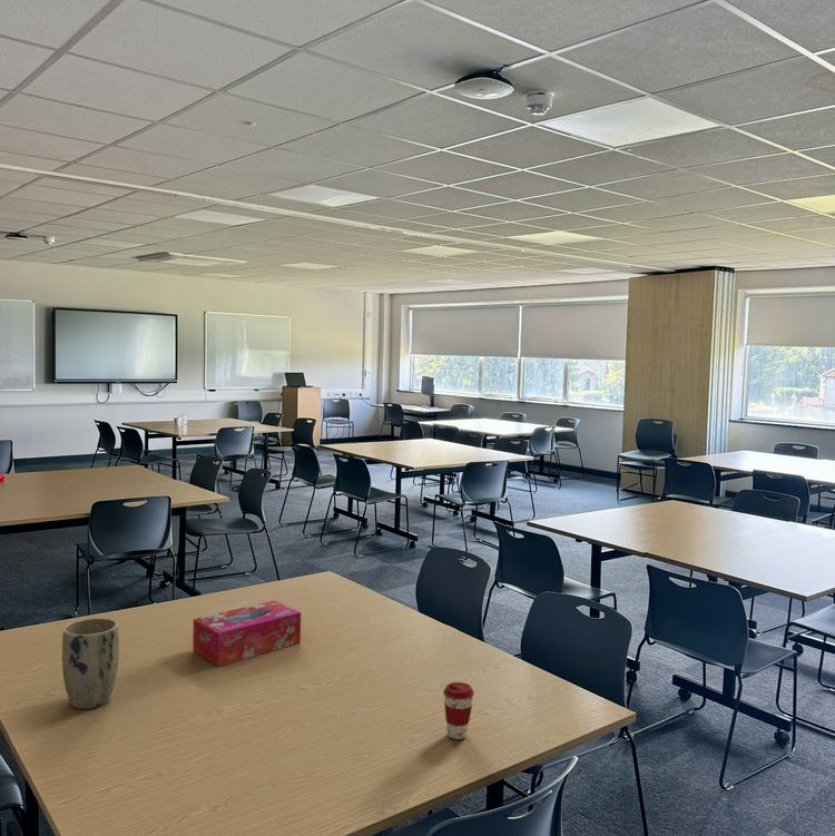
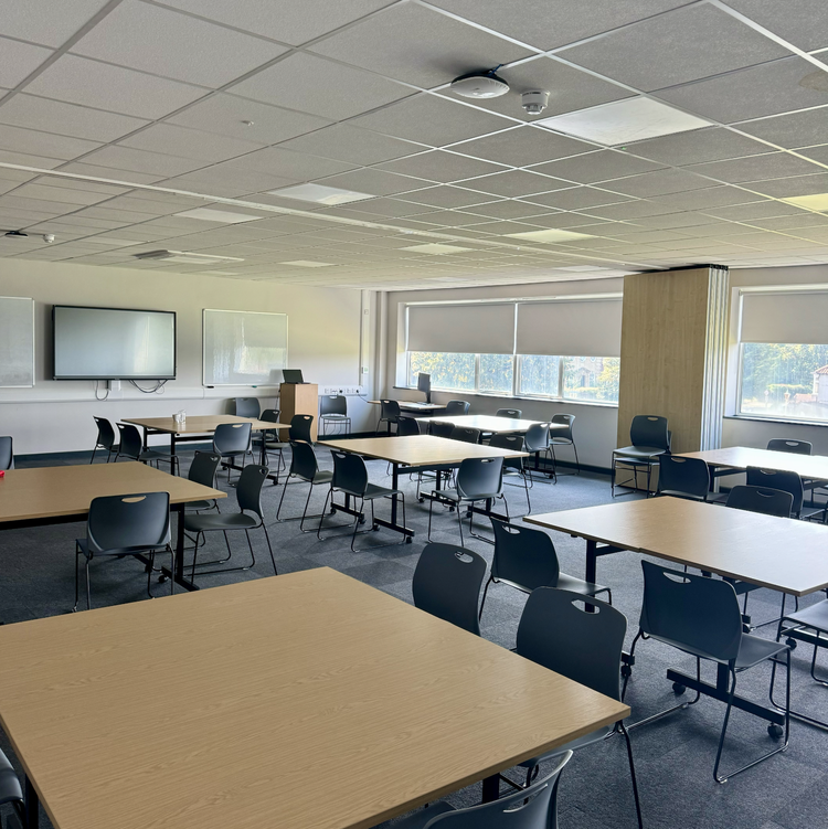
- plant pot [61,617,120,710]
- coffee cup [442,681,475,740]
- tissue box [191,599,302,668]
